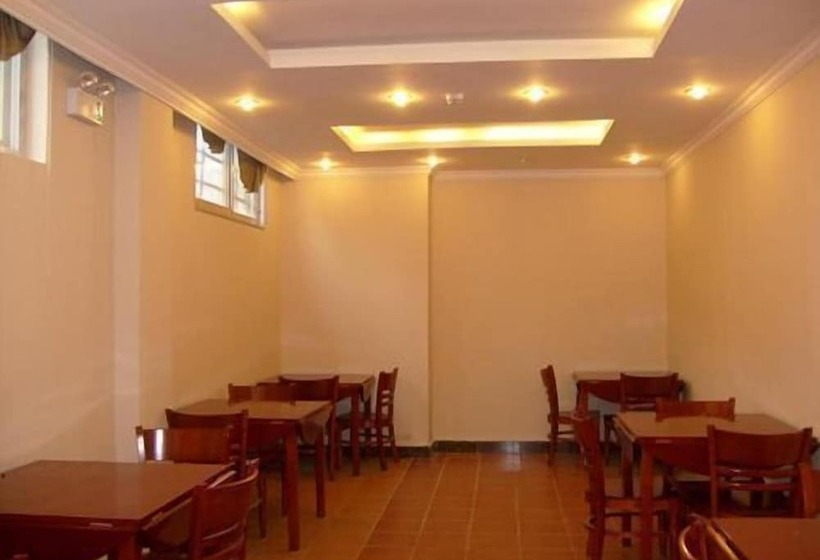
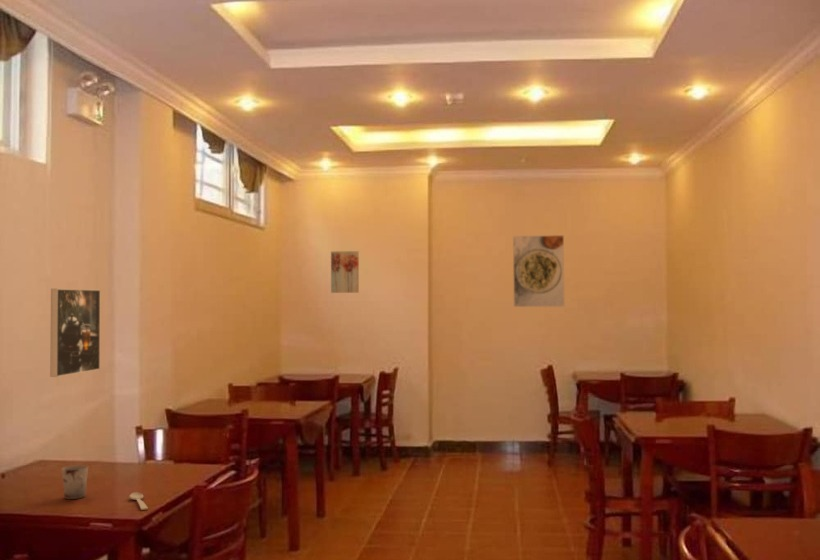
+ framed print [49,288,101,378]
+ spoon [128,491,149,511]
+ cup [61,464,89,500]
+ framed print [512,234,565,308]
+ wall art [330,250,360,294]
